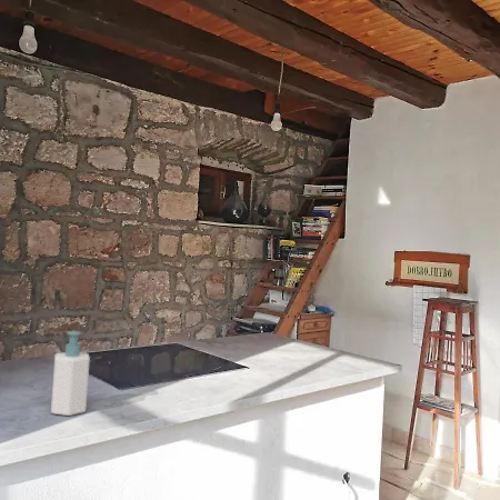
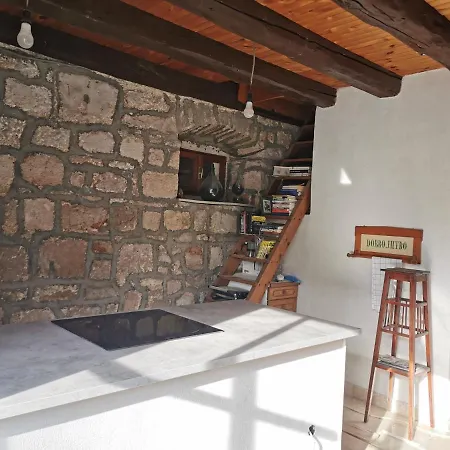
- soap bottle [50,330,91,417]
